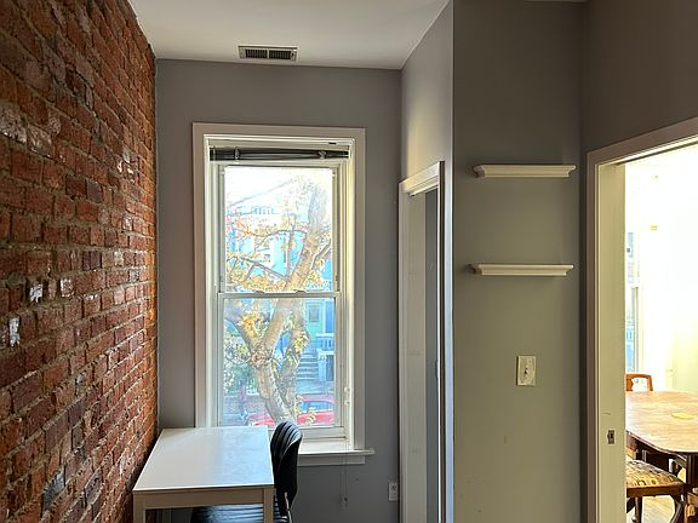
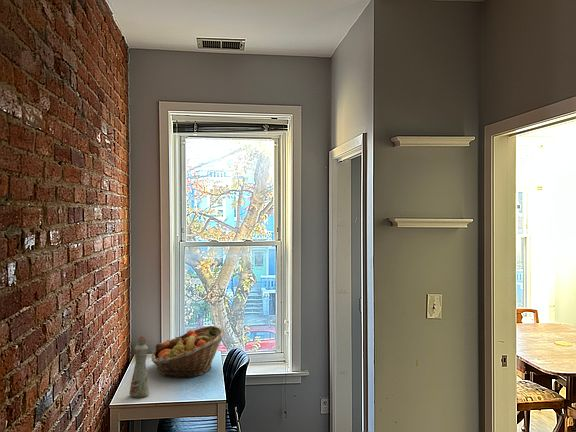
+ fruit basket [150,325,226,379]
+ bottle [129,335,150,399]
